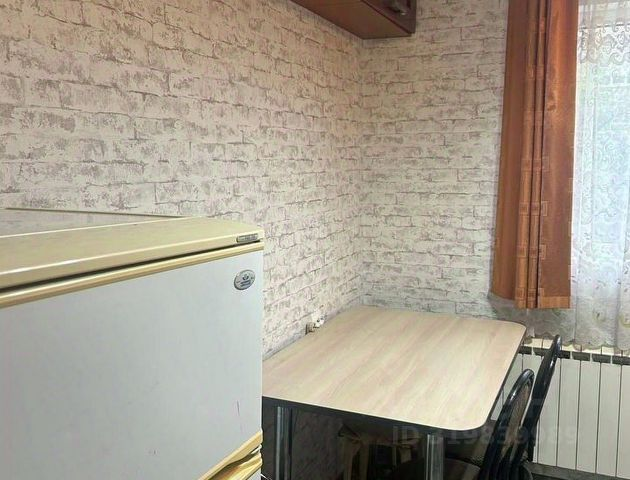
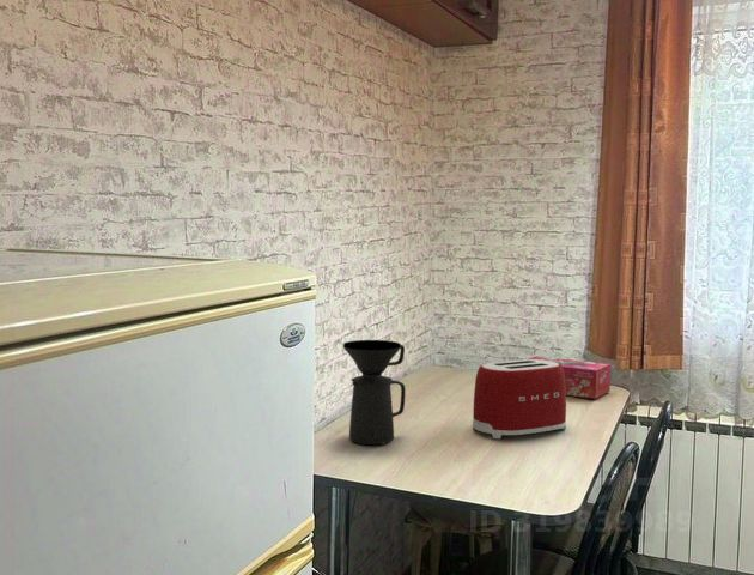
+ coffee maker [342,339,406,446]
+ tissue box [528,355,612,400]
+ toaster [472,358,567,440]
